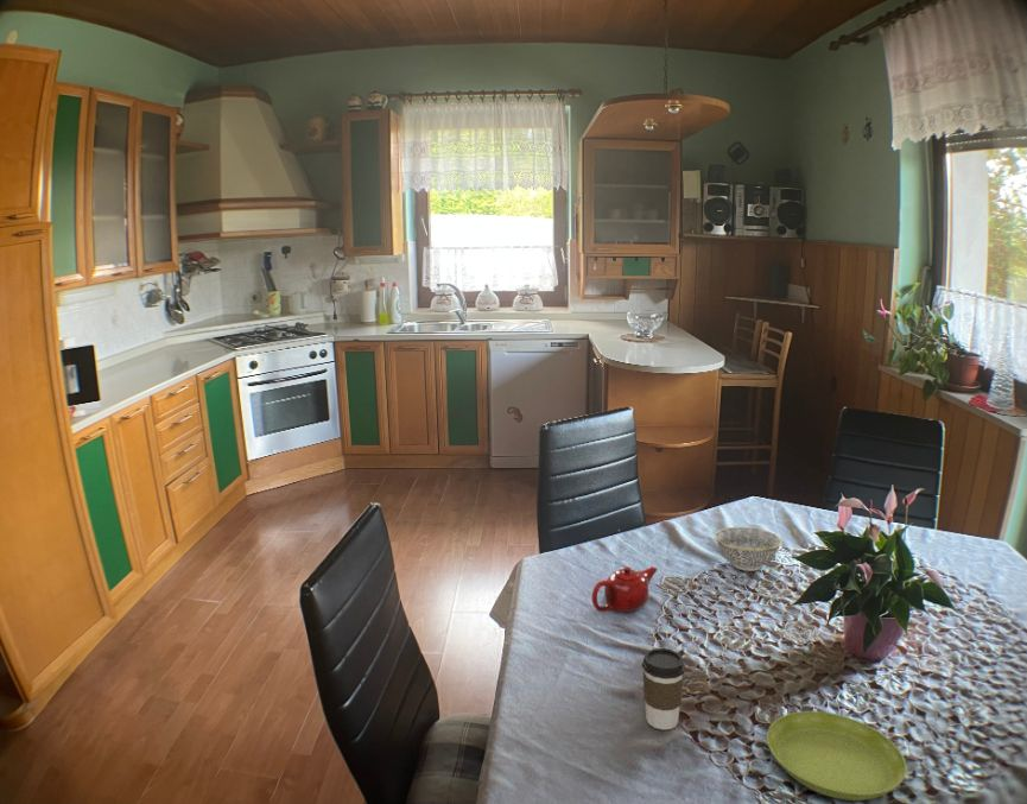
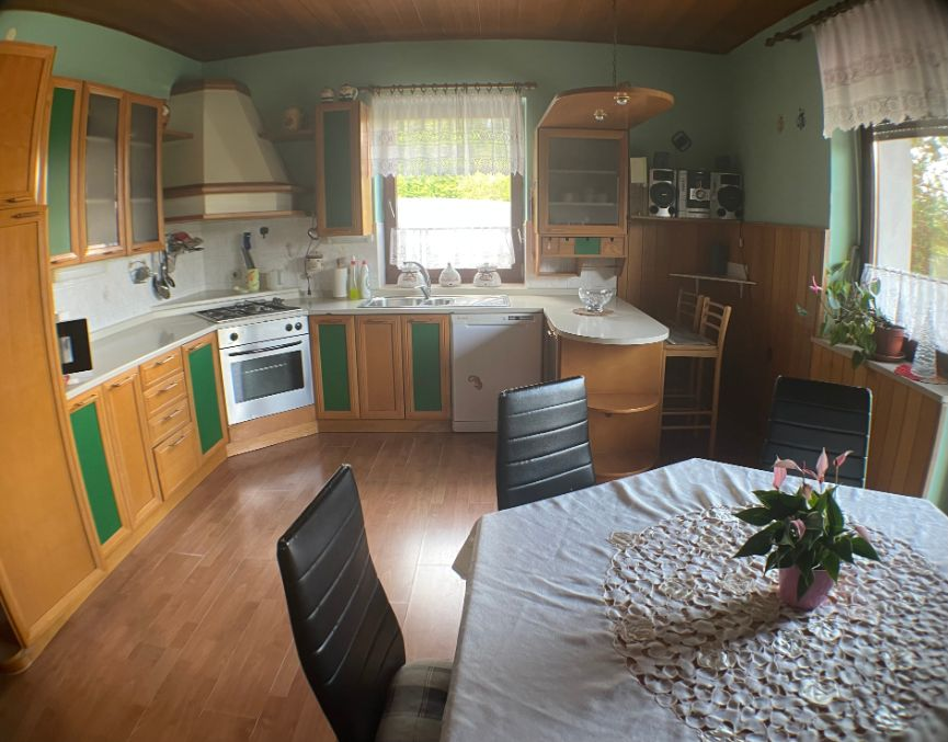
- coffee cup [641,647,686,730]
- bowl [714,526,782,572]
- teapot [591,565,659,613]
- saucer [766,710,908,802]
